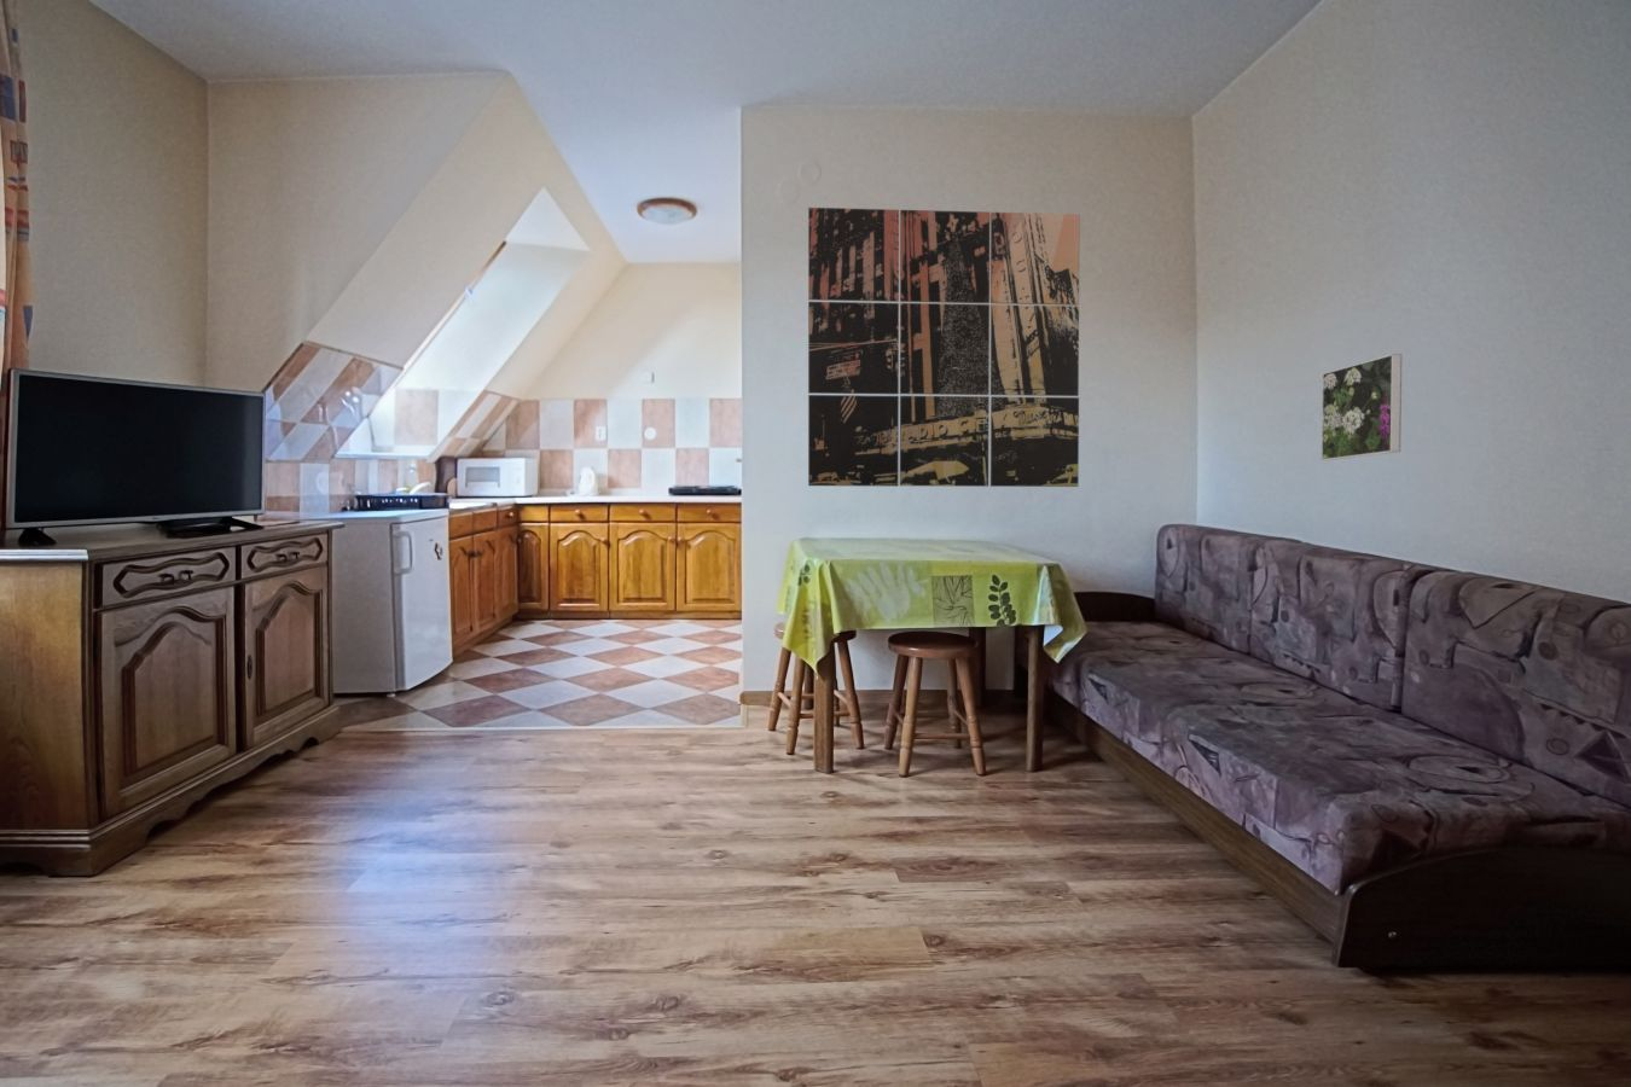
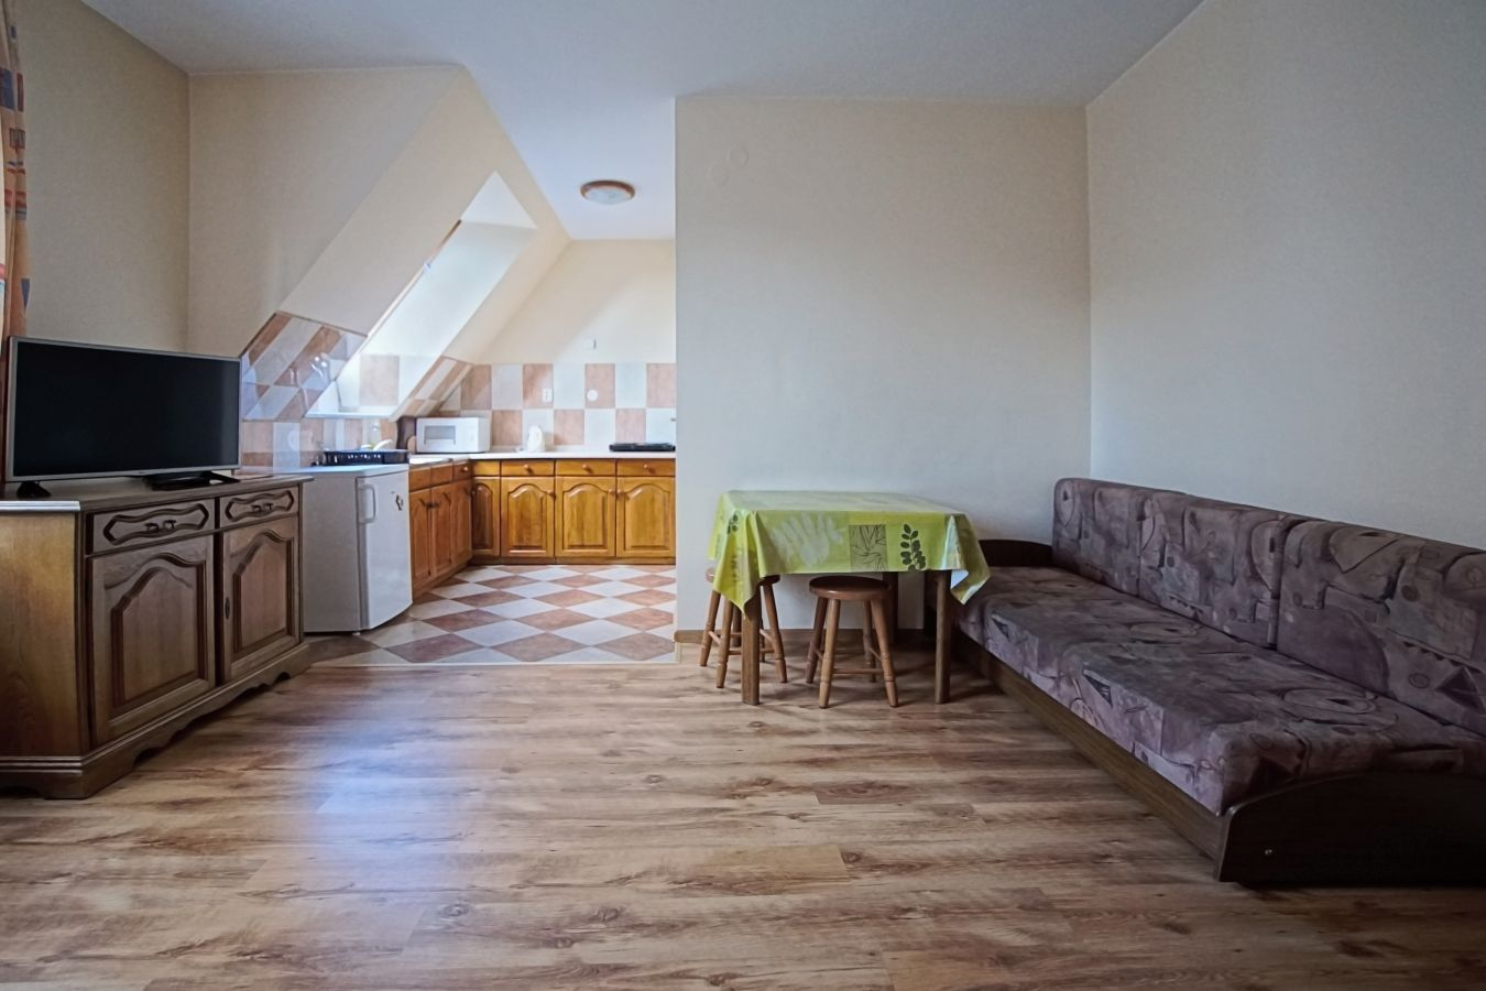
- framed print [1320,353,1403,461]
- wall art [807,206,1081,488]
